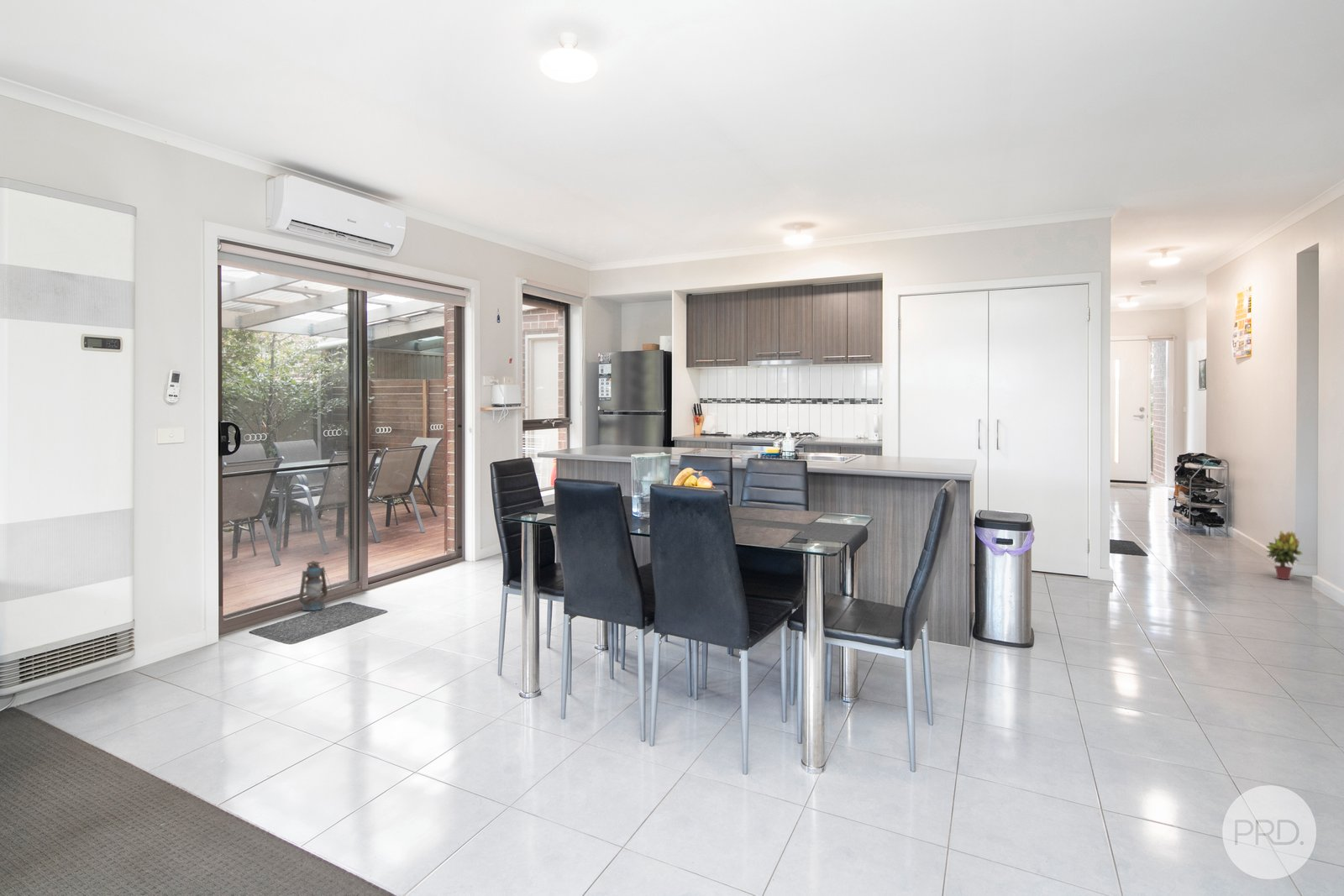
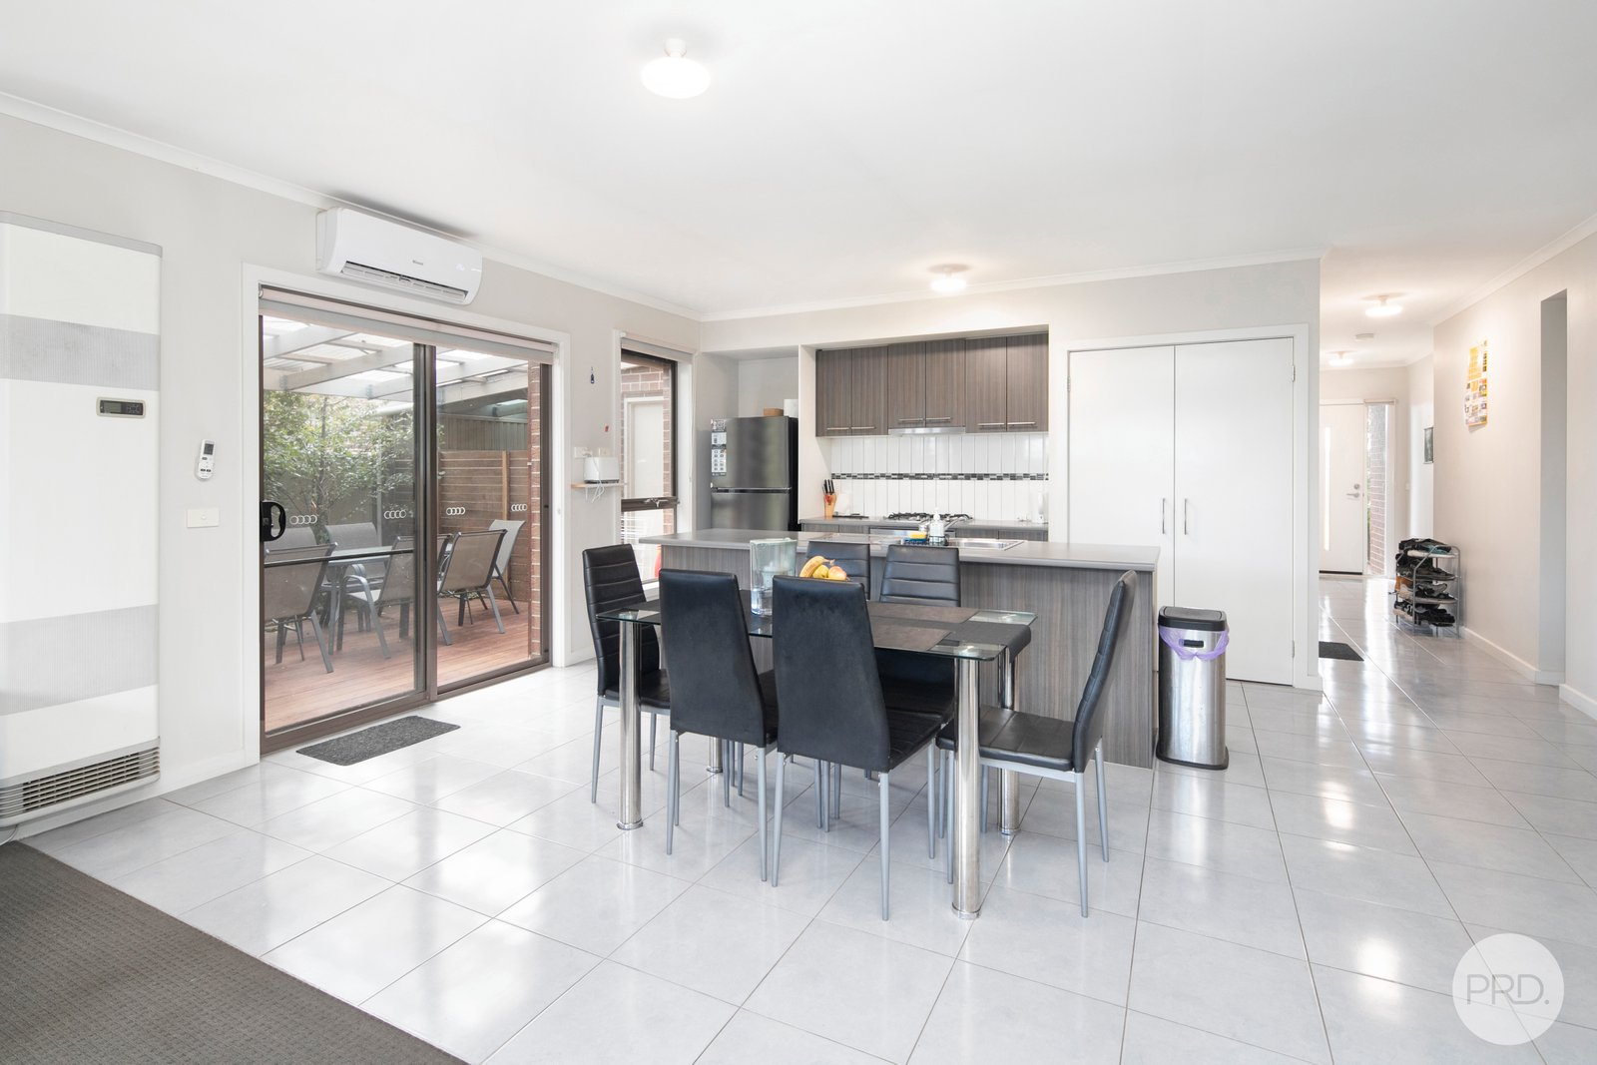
- potted plant [1265,530,1304,580]
- lantern [298,560,333,611]
